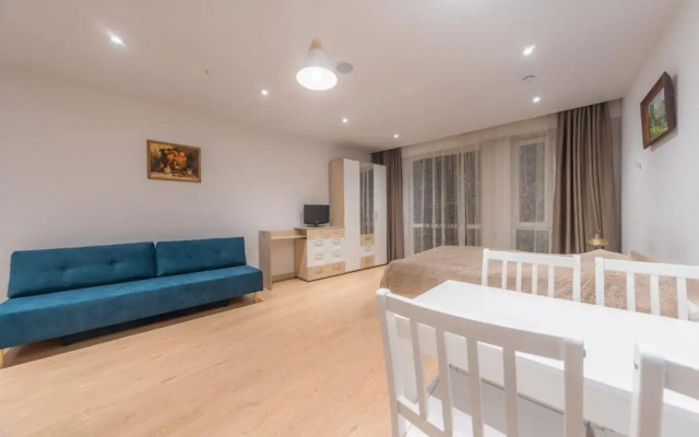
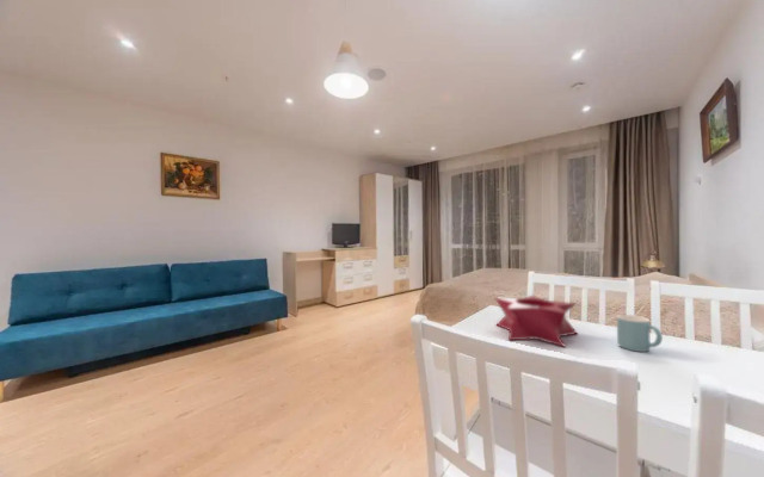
+ mug [616,314,664,353]
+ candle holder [493,295,579,348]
